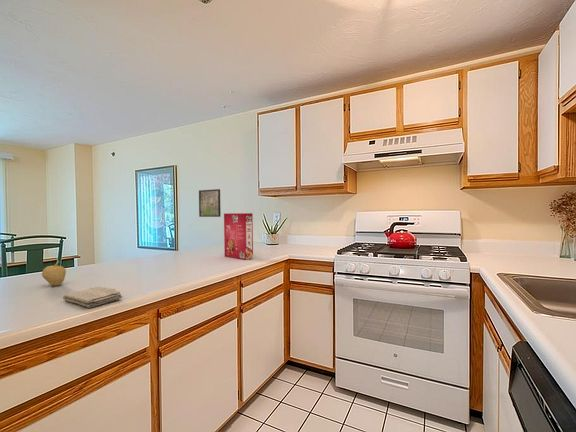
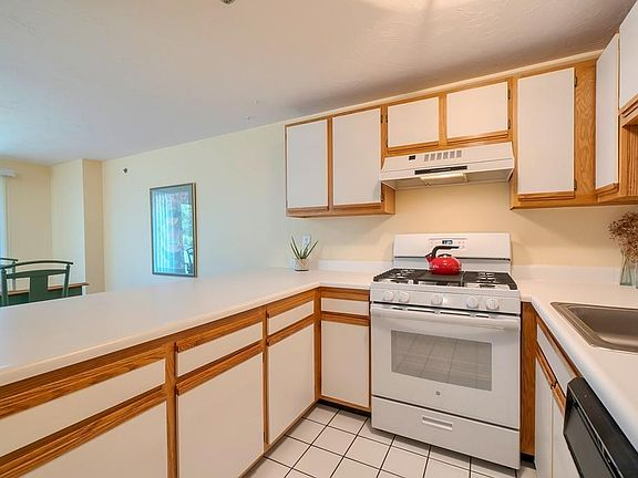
- fruit [41,260,67,287]
- cereal box [223,212,254,261]
- washcloth [62,285,123,309]
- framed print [198,188,222,218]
